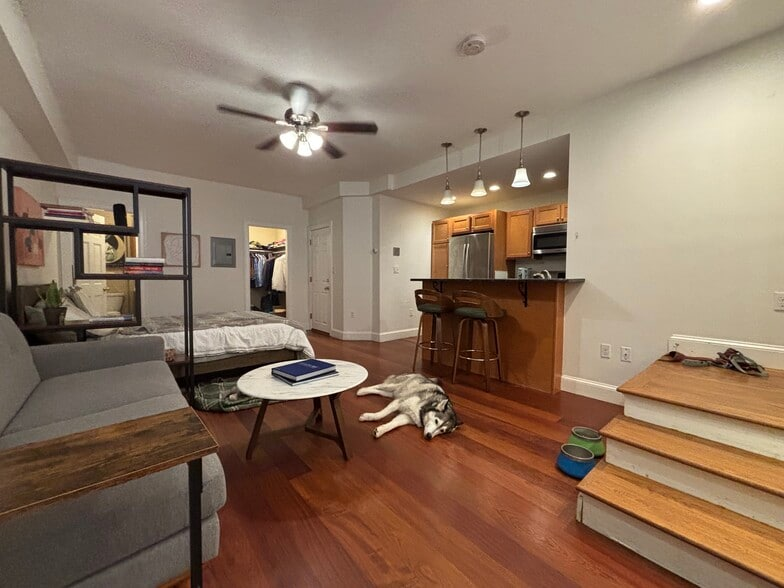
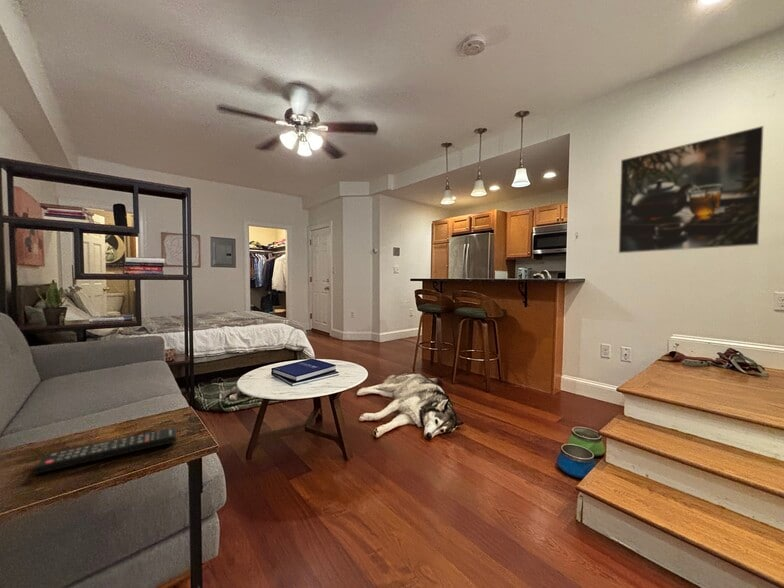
+ remote control [32,427,178,475]
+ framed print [618,125,765,254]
